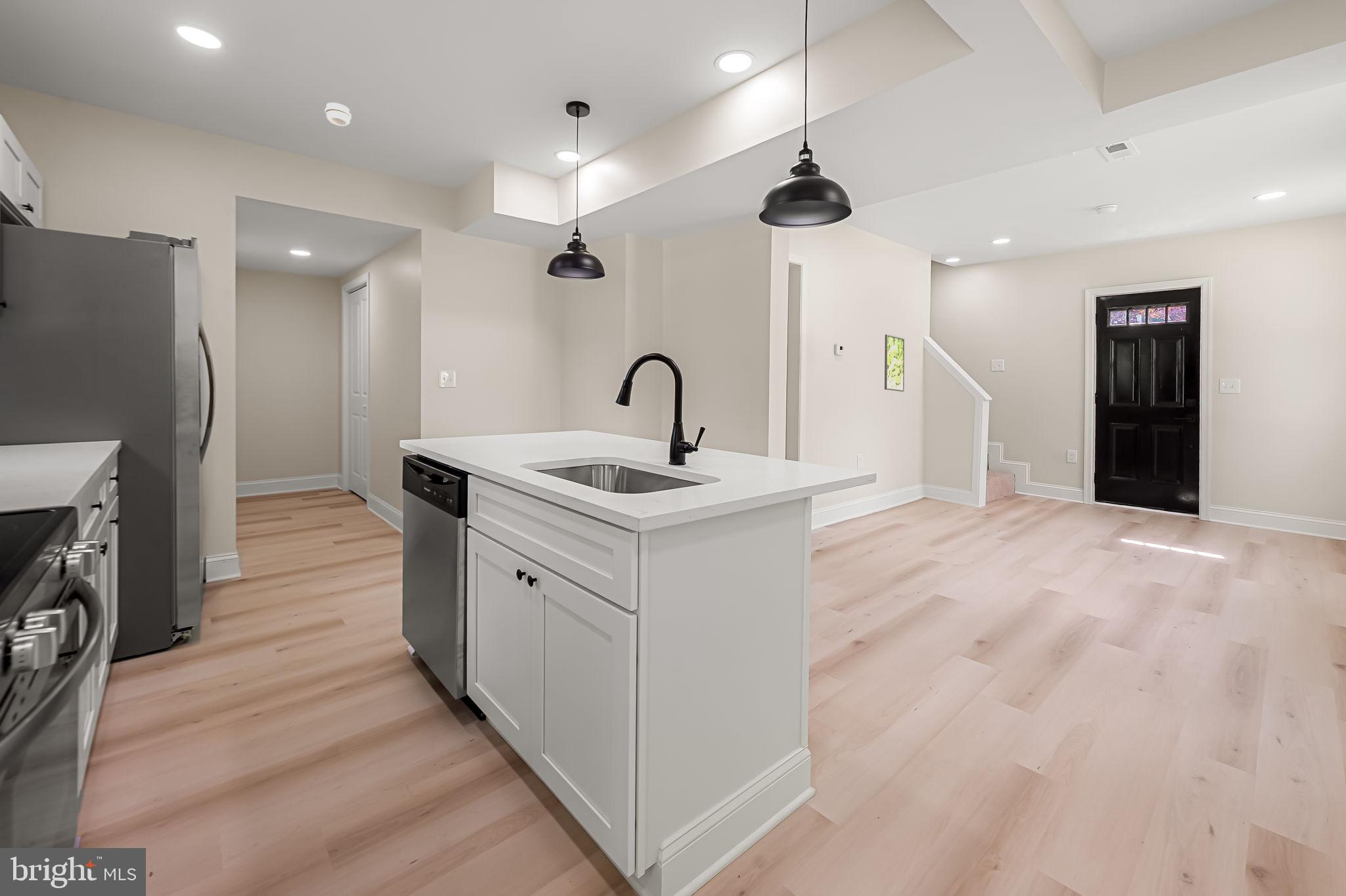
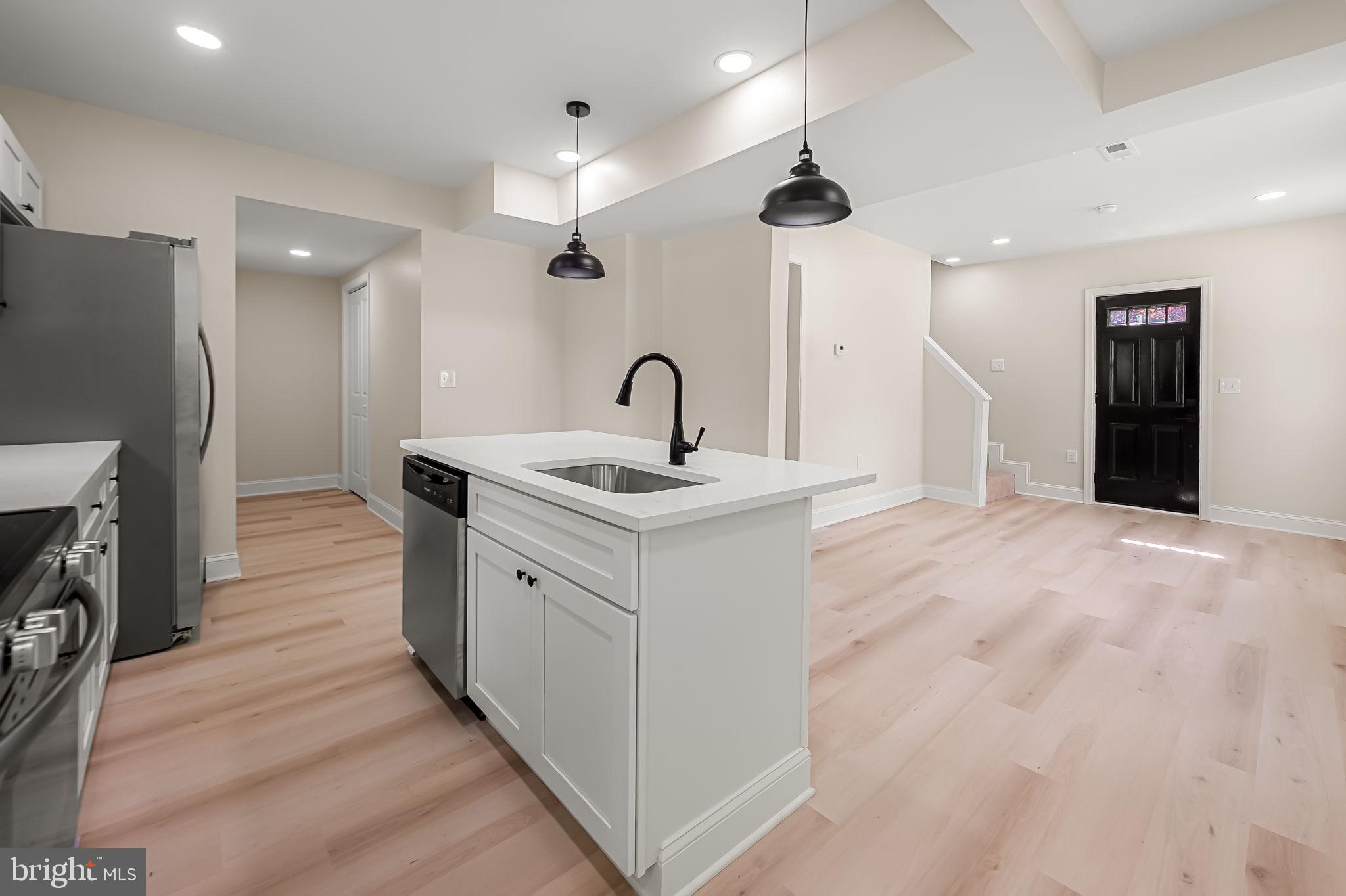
- smoke detector [324,102,352,127]
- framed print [884,334,905,392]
